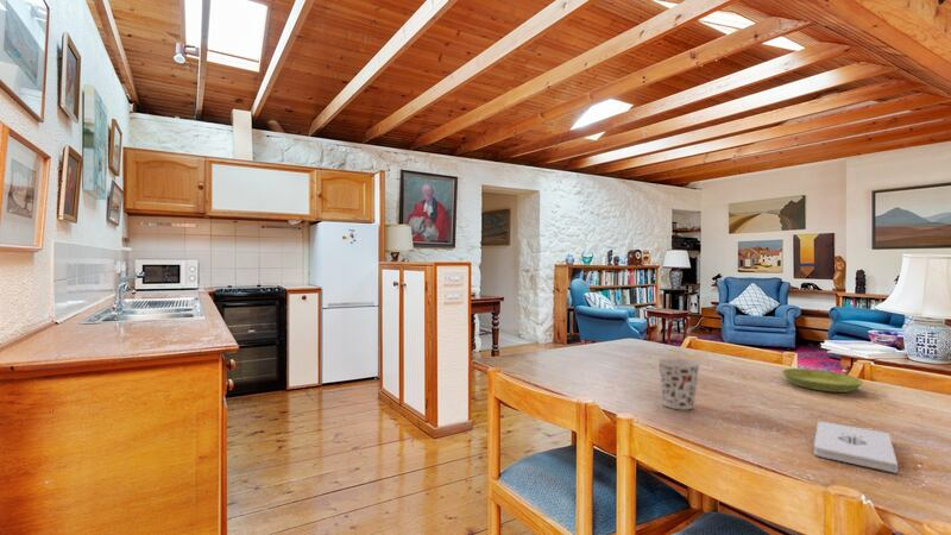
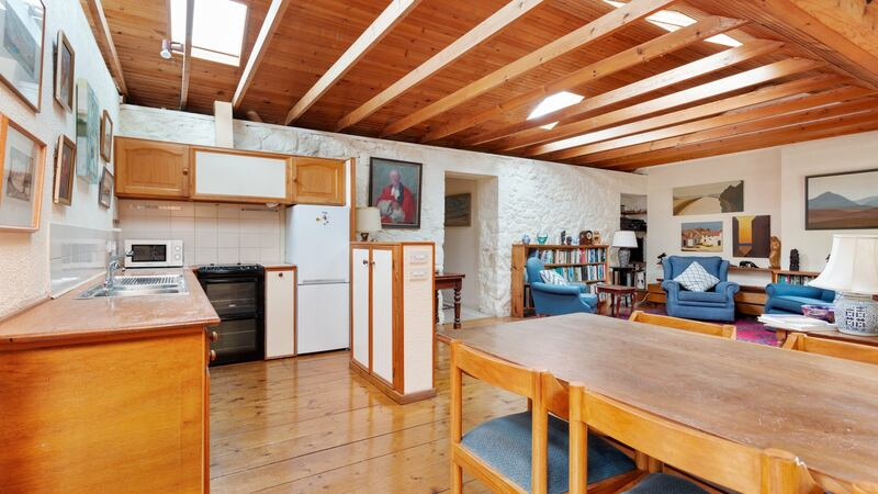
- cup [656,358,701,410]
- saucer [781,367,864,394]
- notepad [813,421,899,474]
